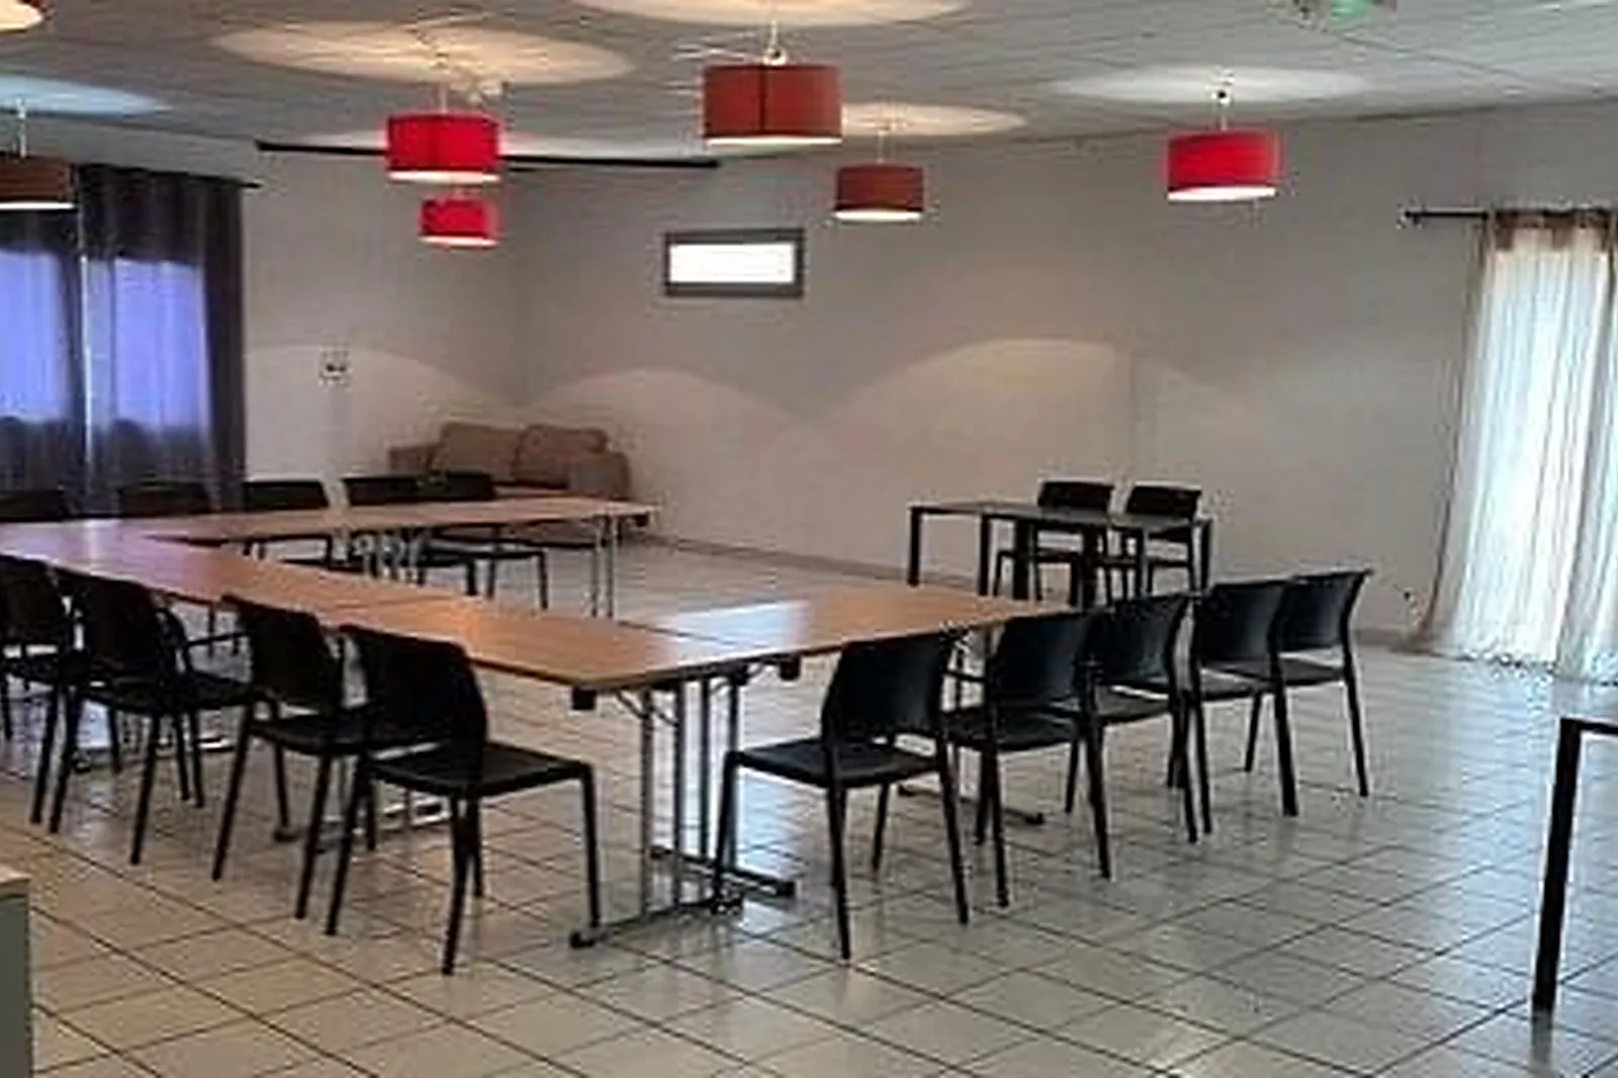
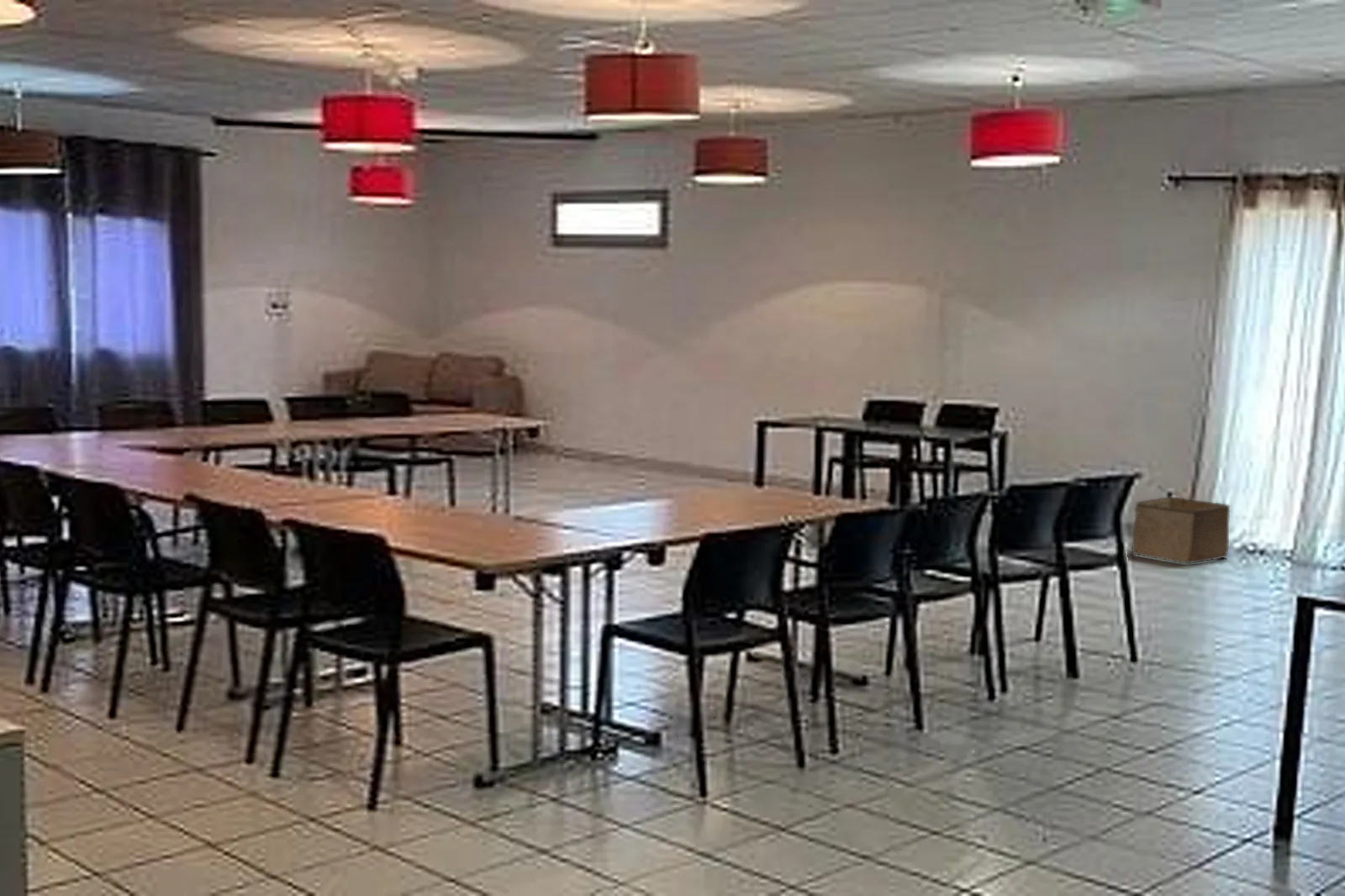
+ storage bin [1131,496,1231,565]
